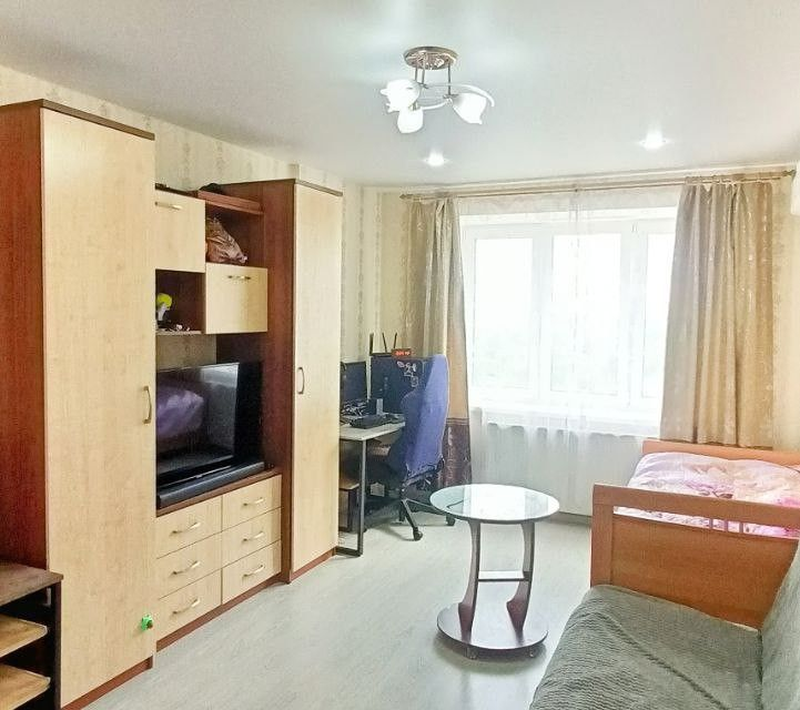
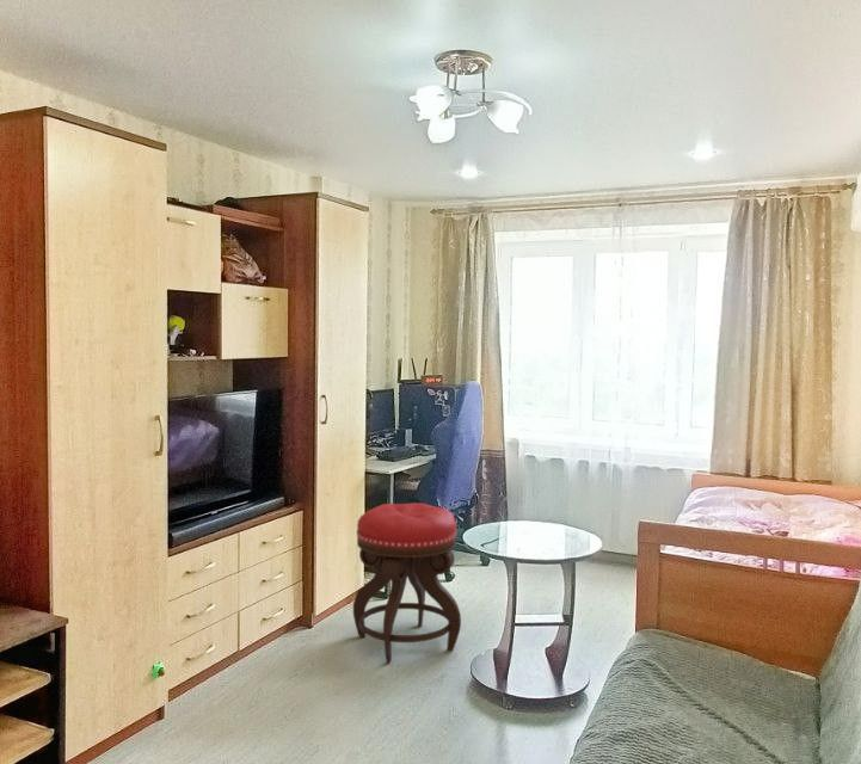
+ stool [352,501,462,664]
